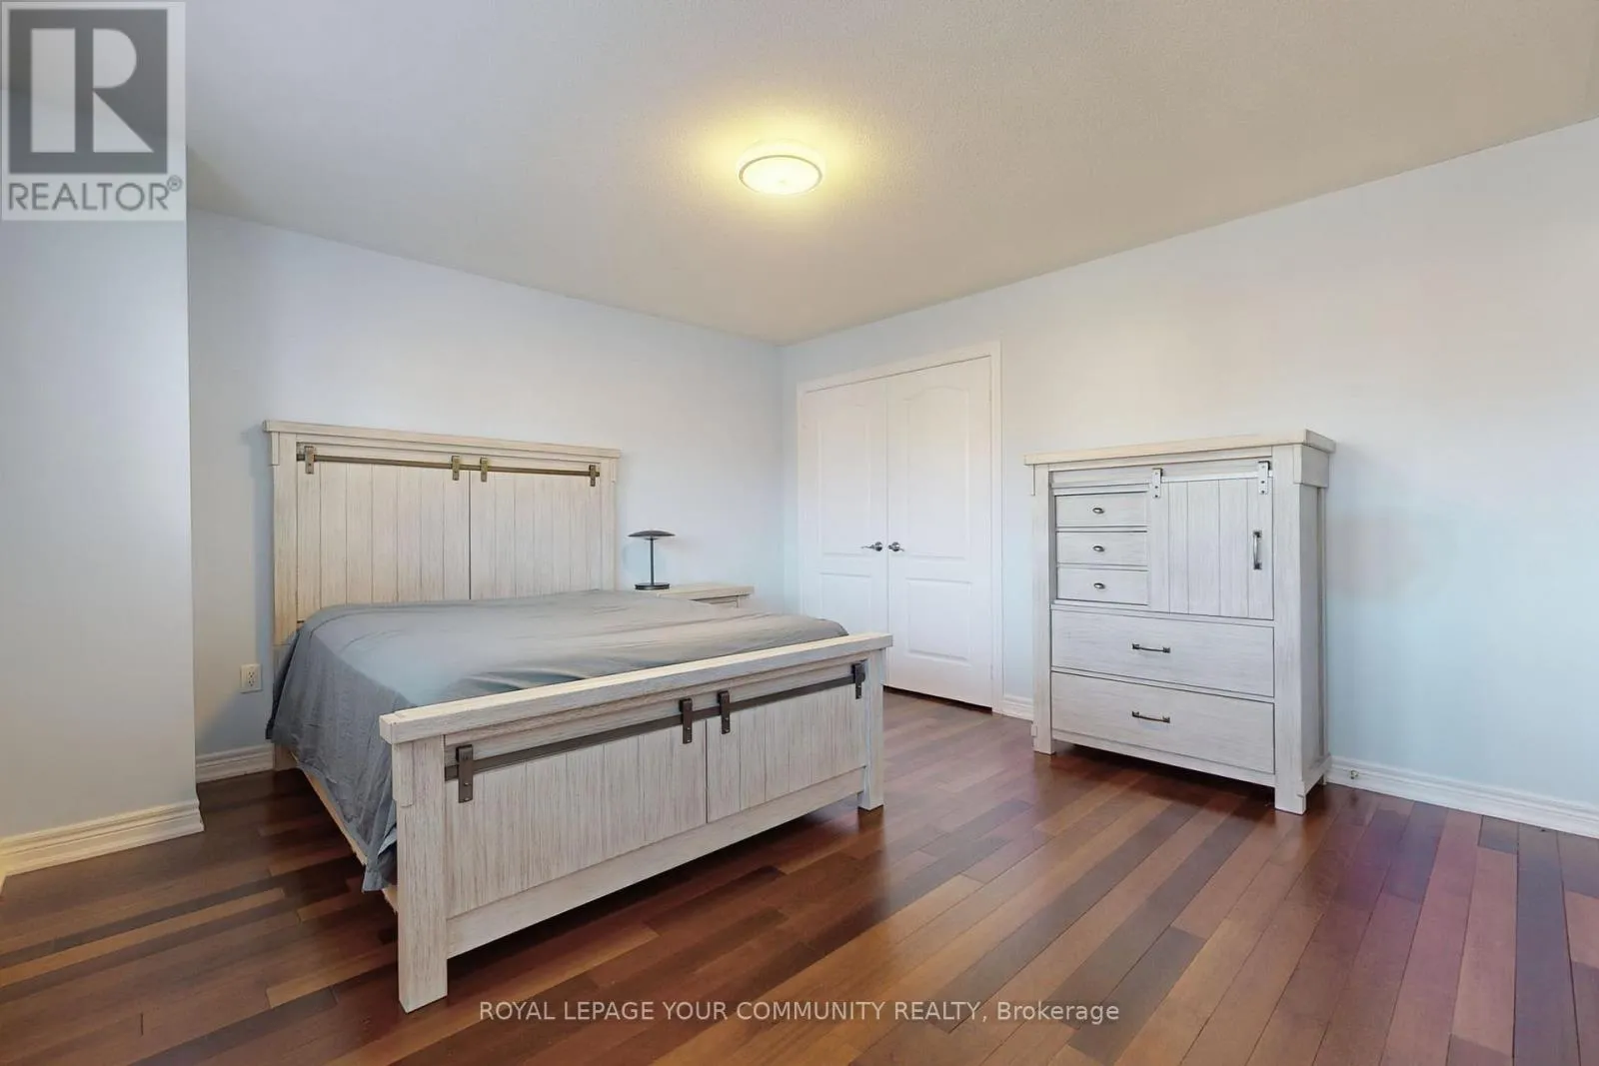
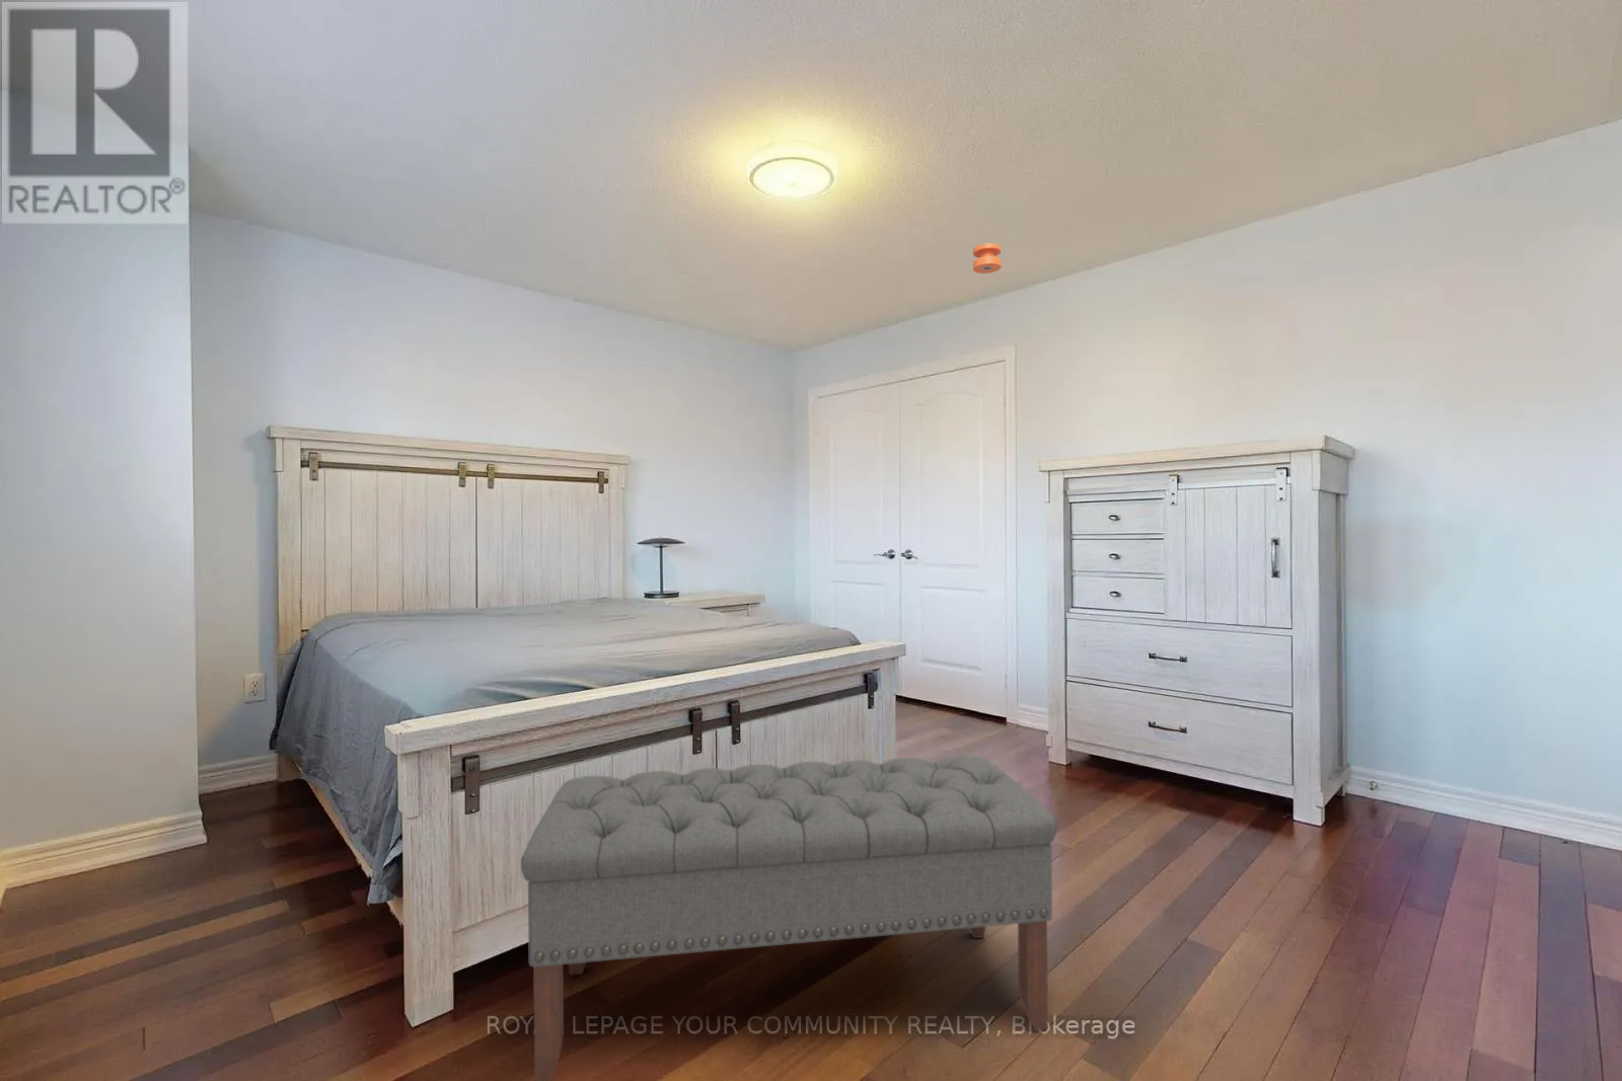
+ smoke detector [973,243,1002,275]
+ bench [520,755,1058,1081]
